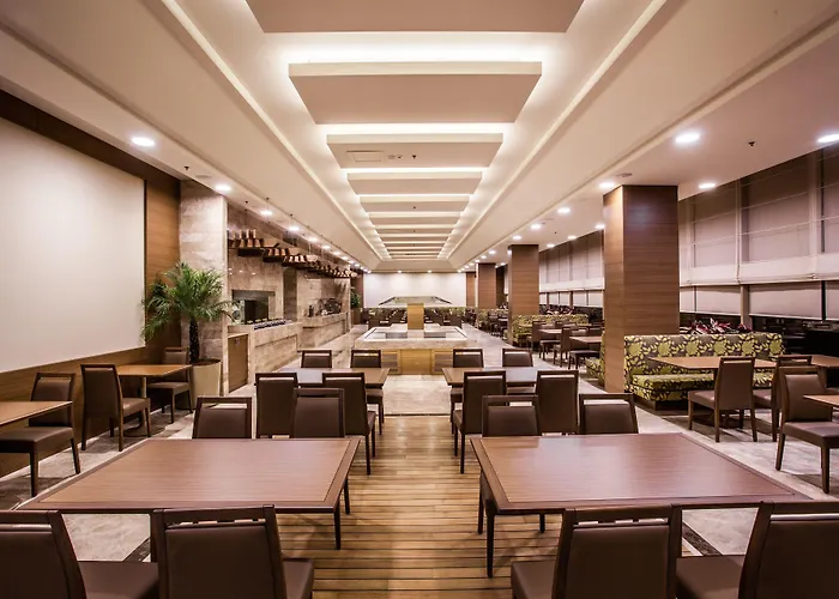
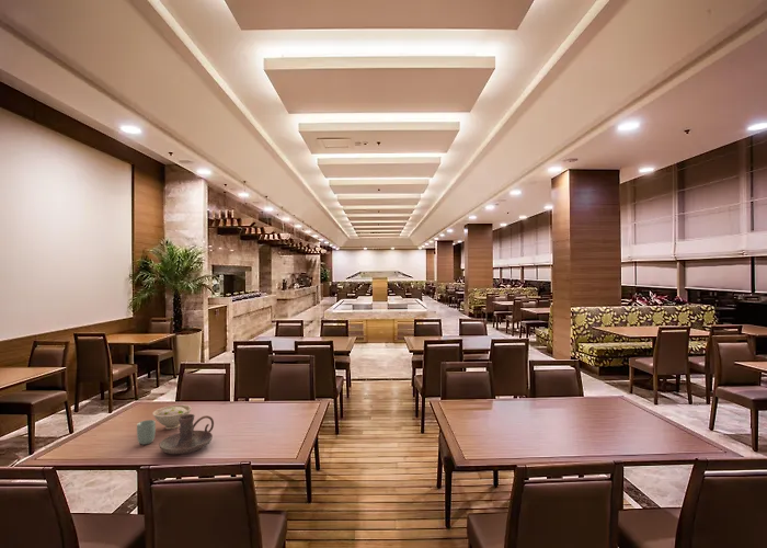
+ candle holder [158,413,215,455]
+ bowl [151,404,193,430]
+ cup [136,419,157,446]
